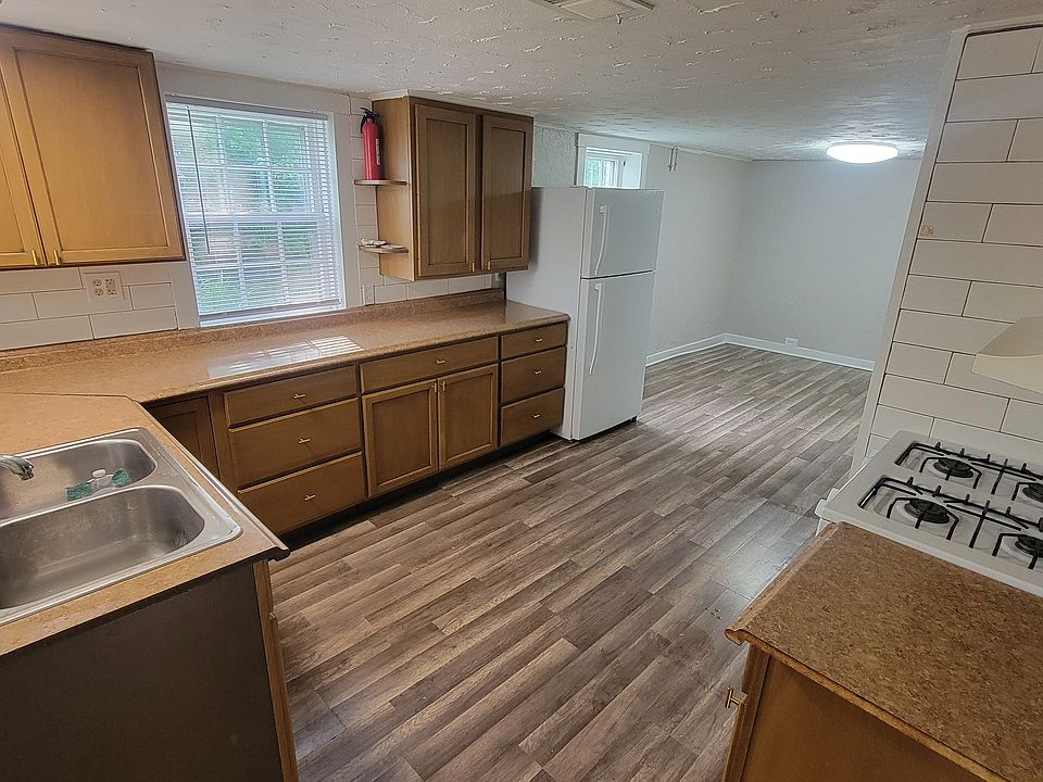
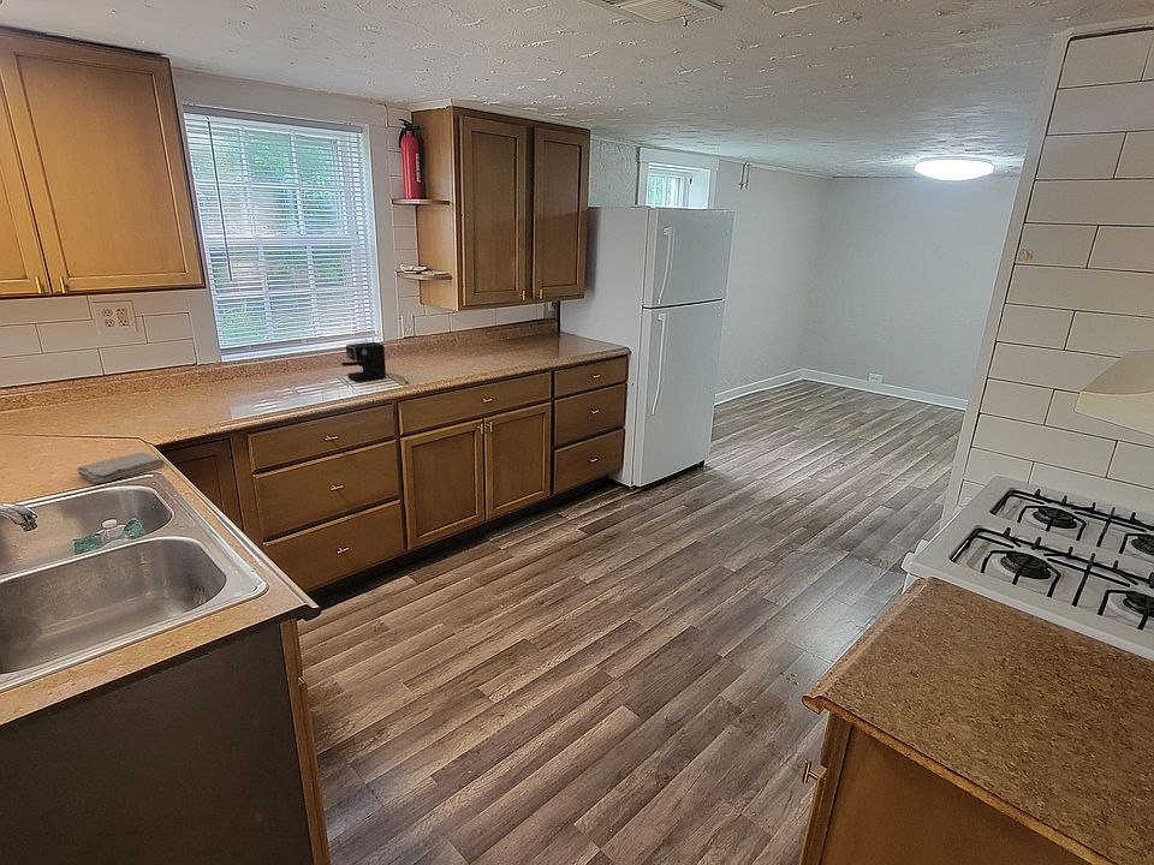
+ washcloth [76,452,166,484]
+ coffee maker [340,341,410,384]
